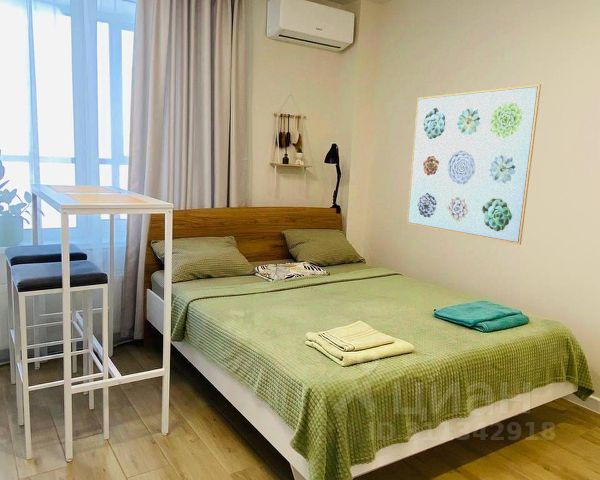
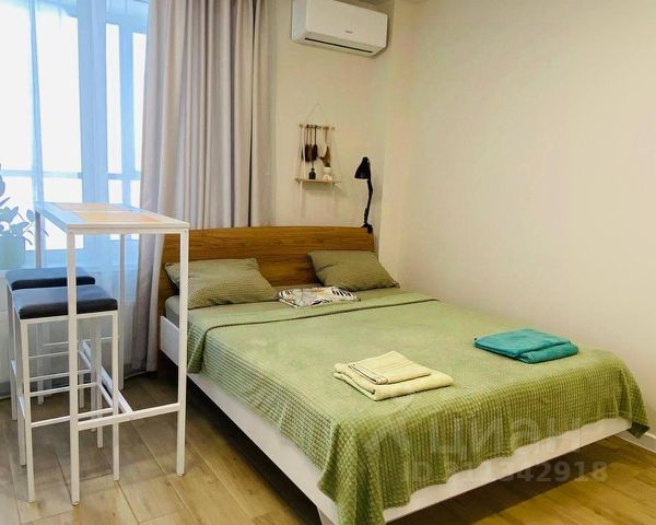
- wall art [406,83,542,246]
